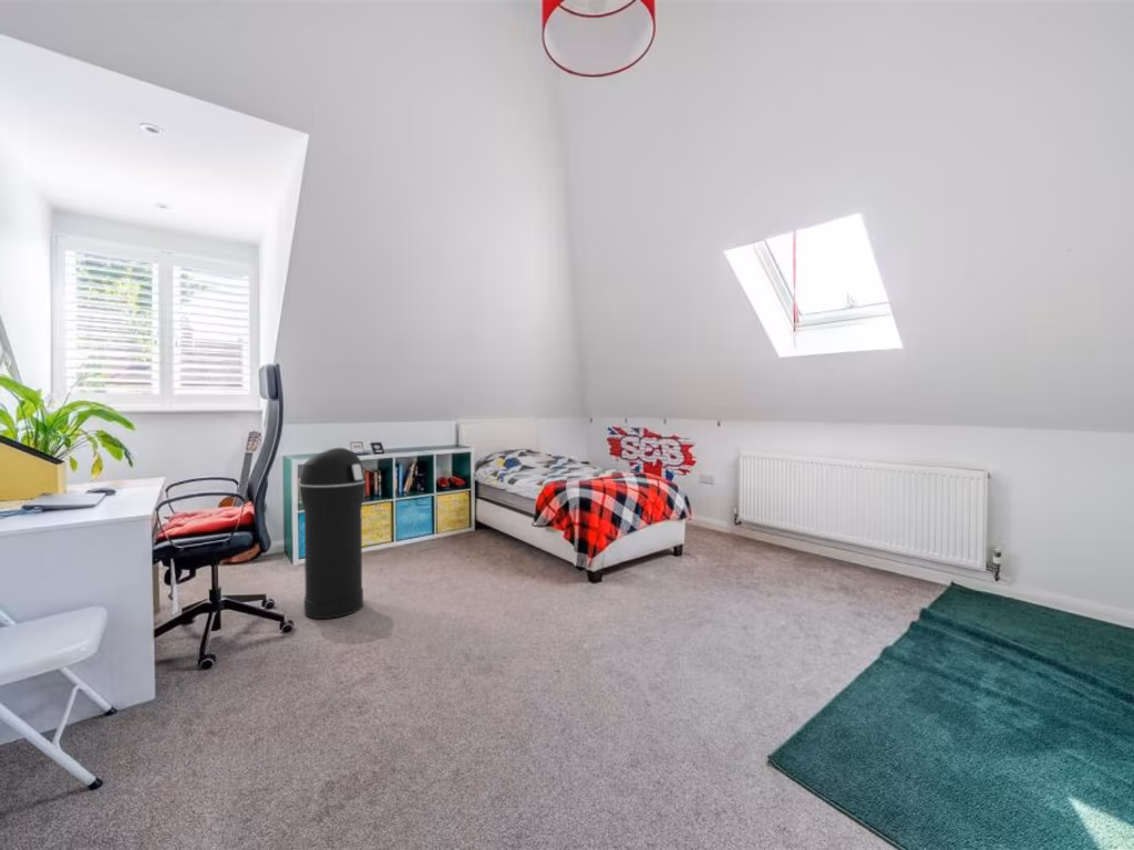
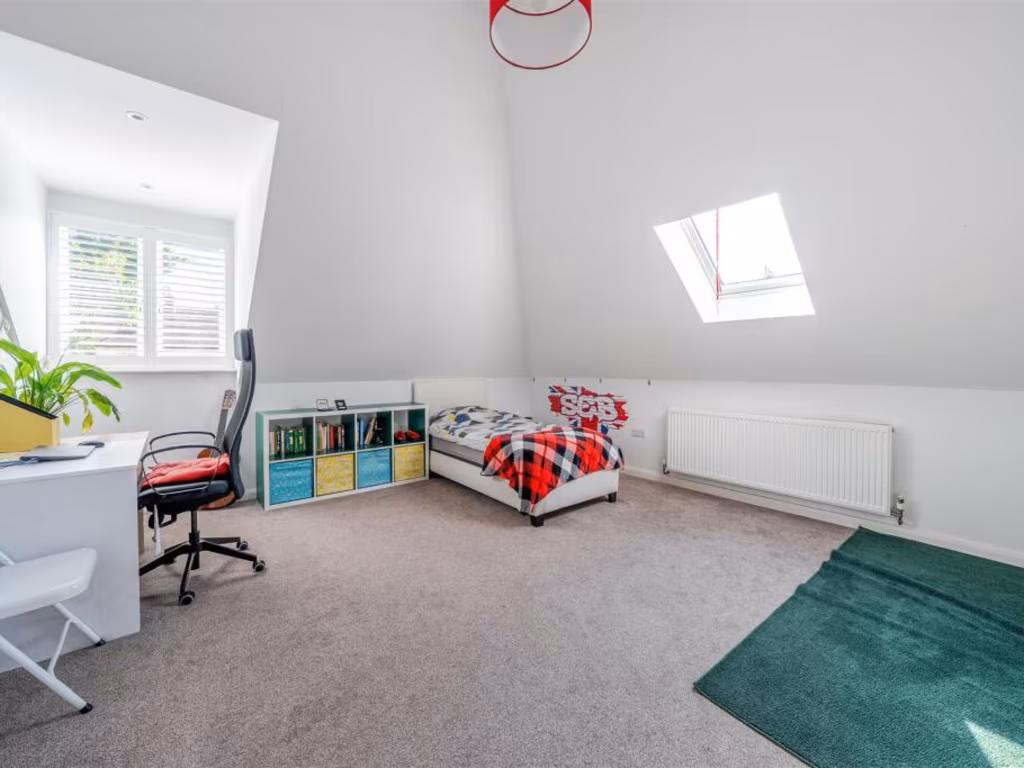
- trash can [298,447,368,620]
